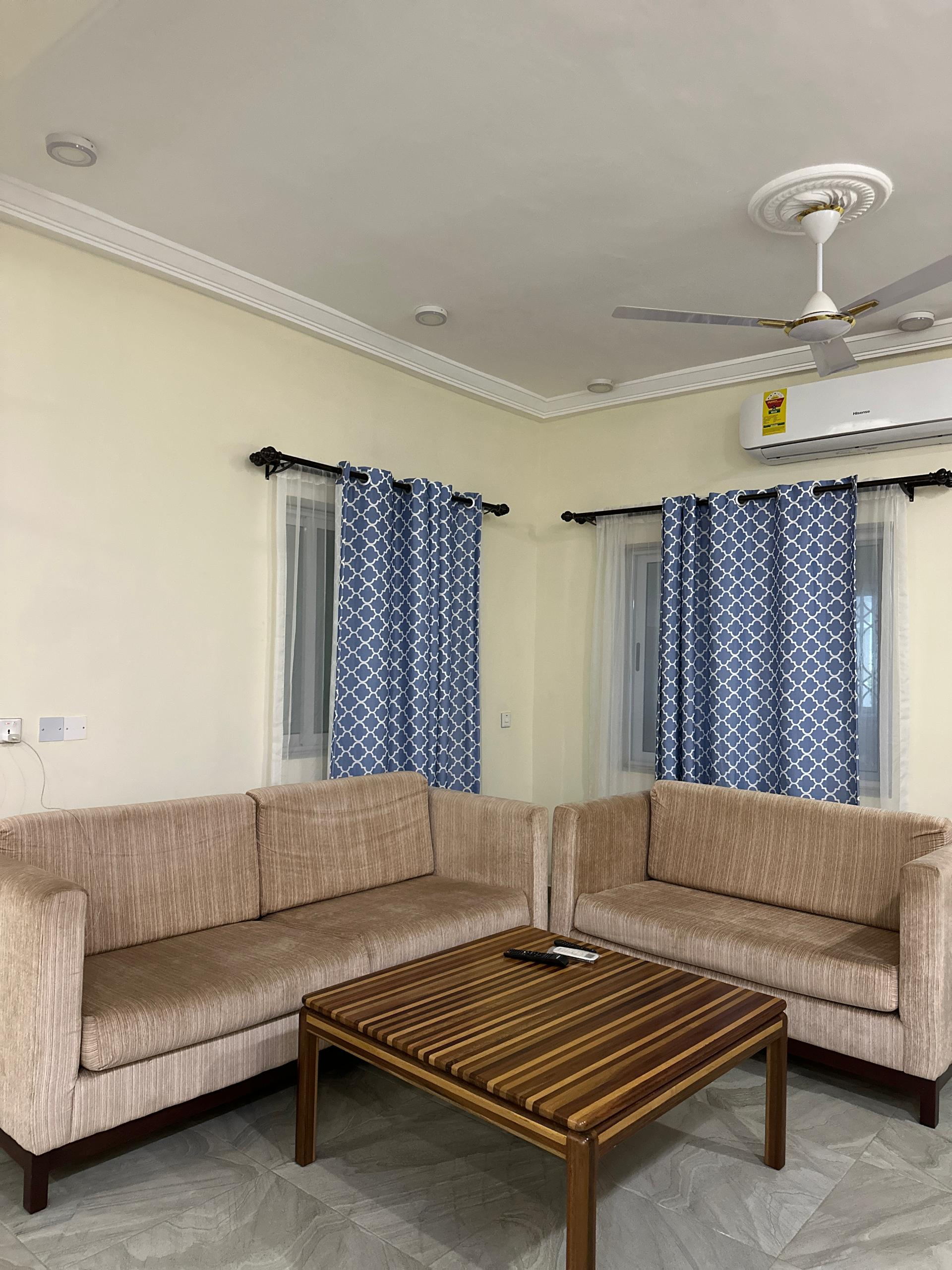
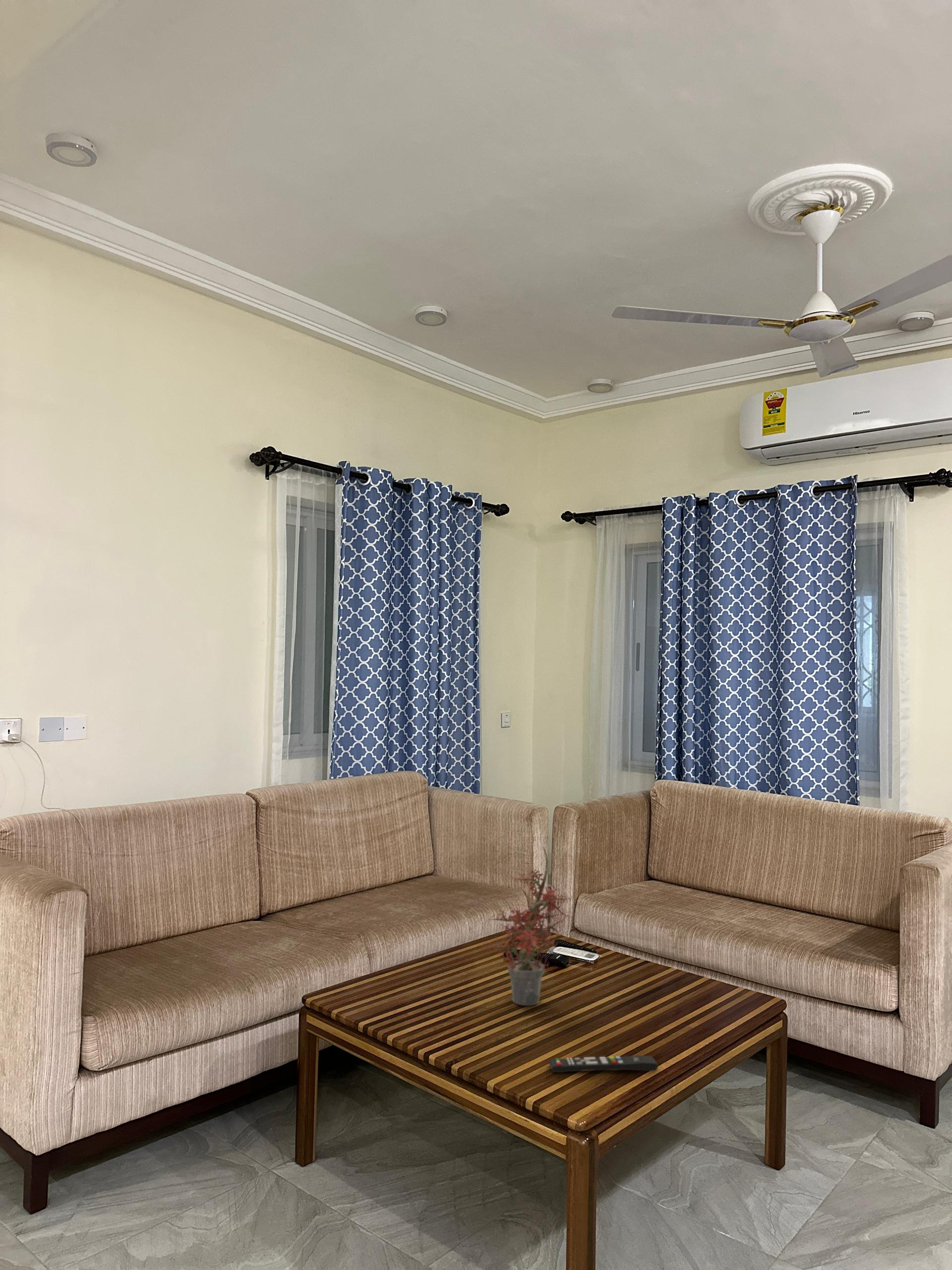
+ remote control [548,1055,659,1073]
+ potted plant [481,846,576,1006]
